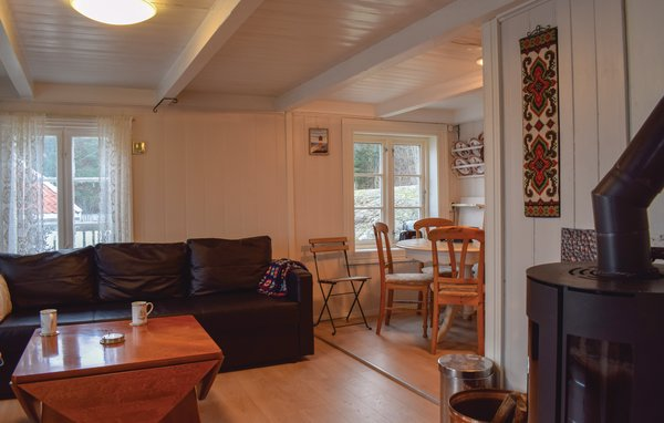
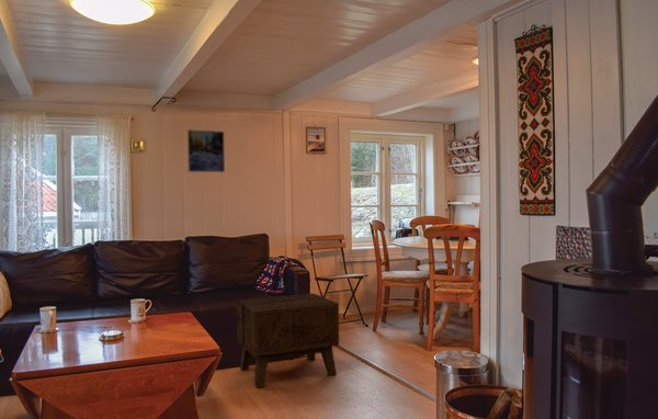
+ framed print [186,128,226,173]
+ side table [236,293,340,388]
